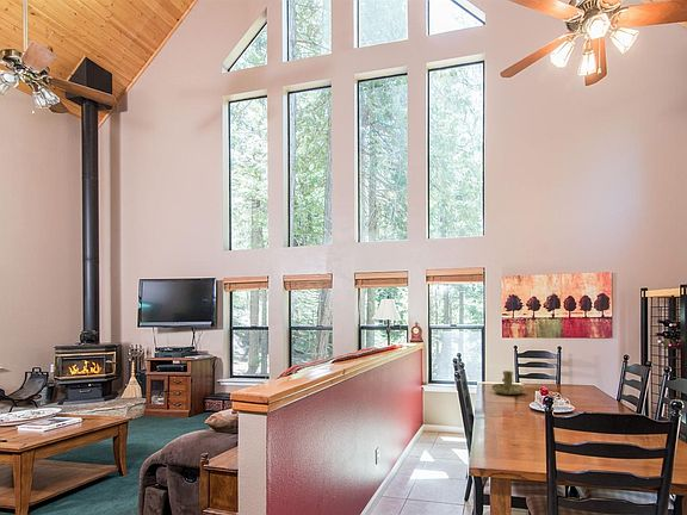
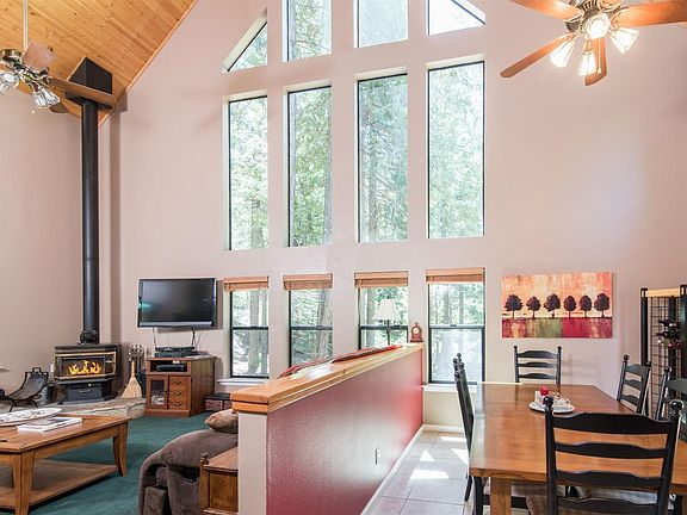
- candle holder [490,370,526,396]
